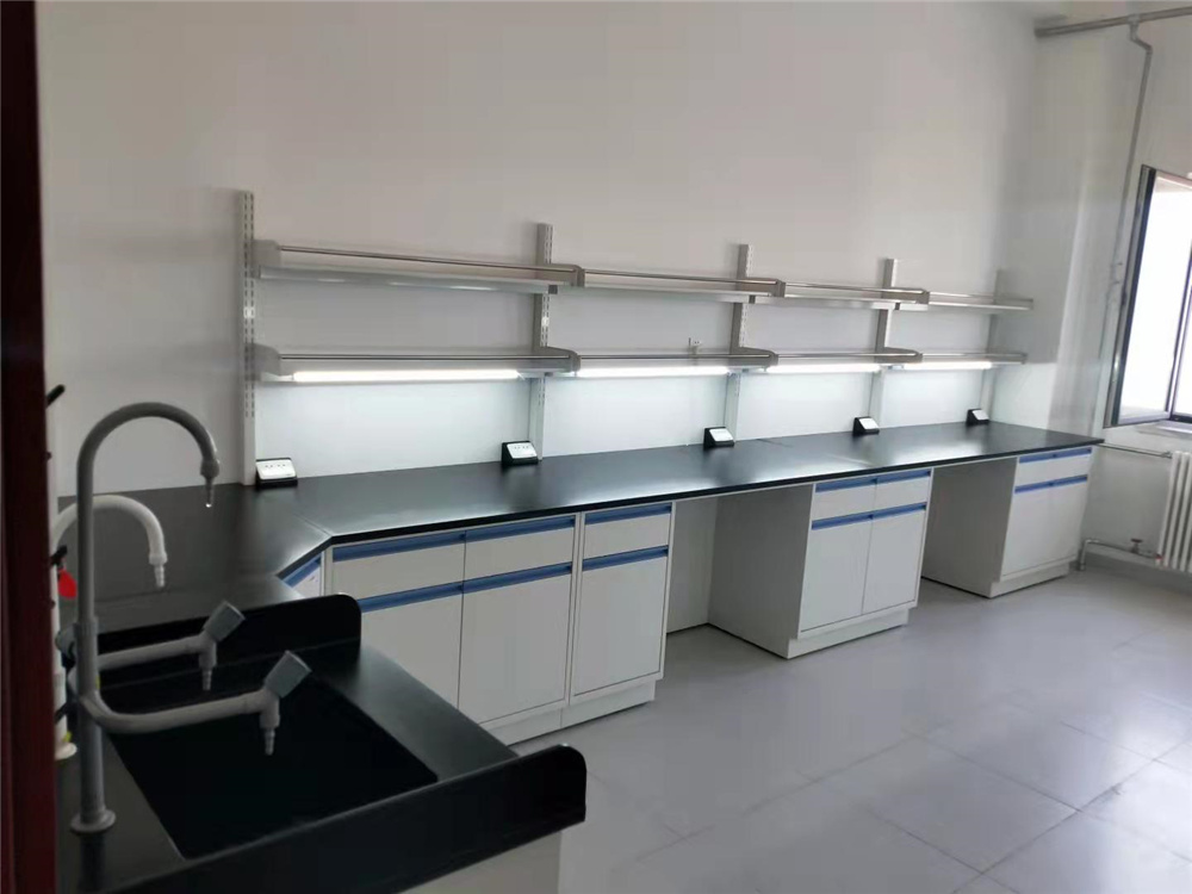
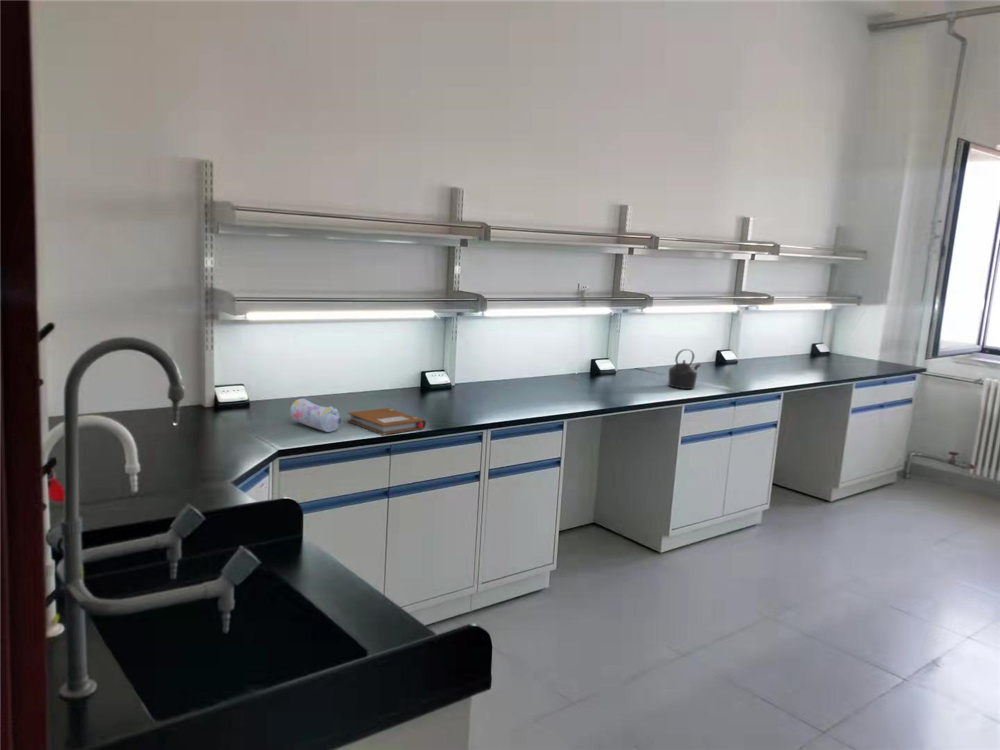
+ kettle [667,348,702,390]
+ notebook [346,407,427,435]
+ pencil case [289,397,342,433]
